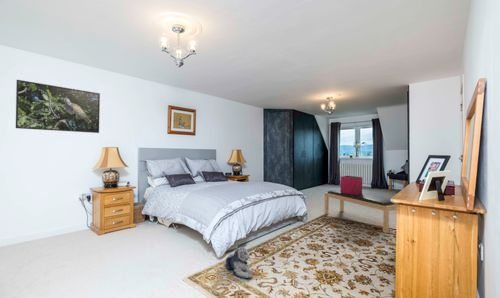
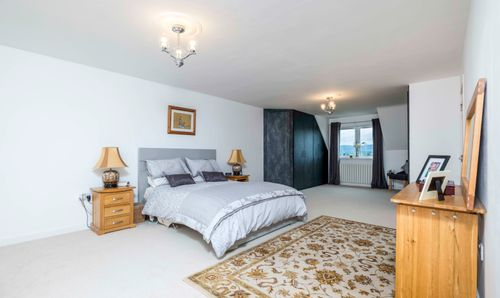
- storage bin [339,175,363,195]
- plush toy [225,246,253,280]
- bench [324,189,397,234]
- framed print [15,79,101,134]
